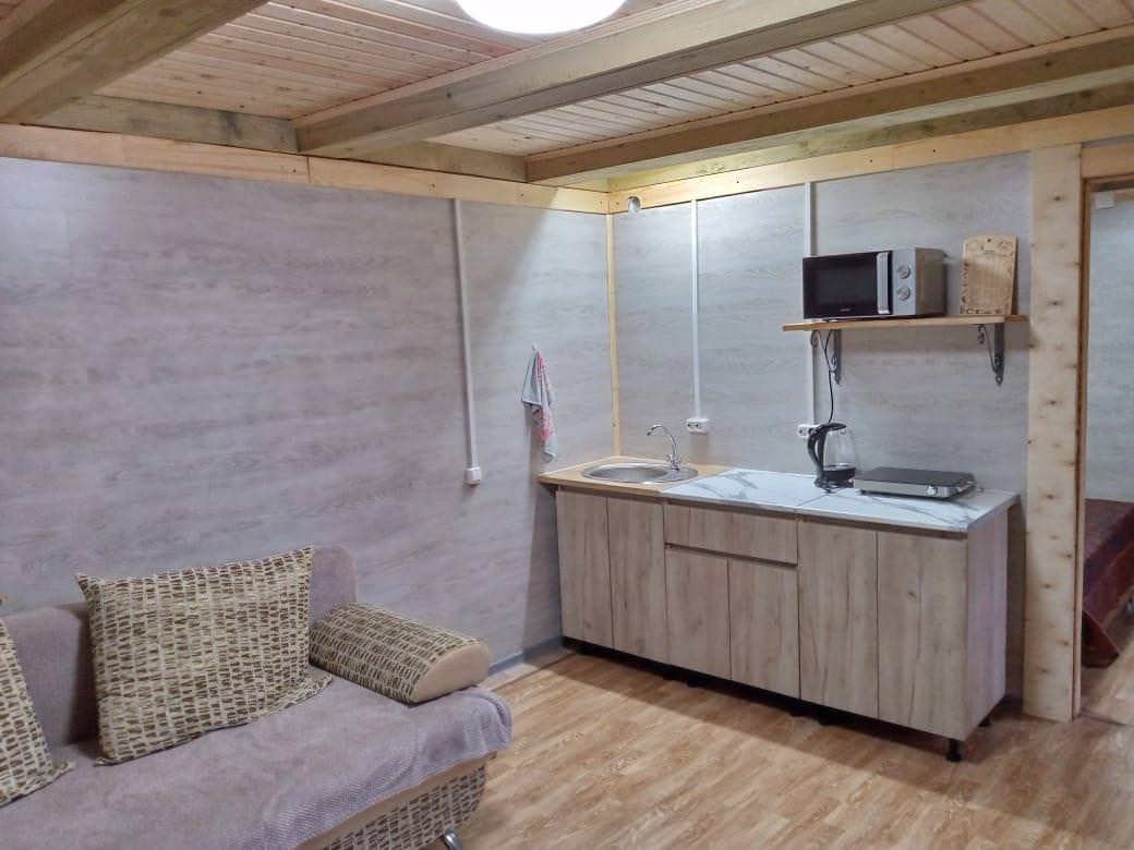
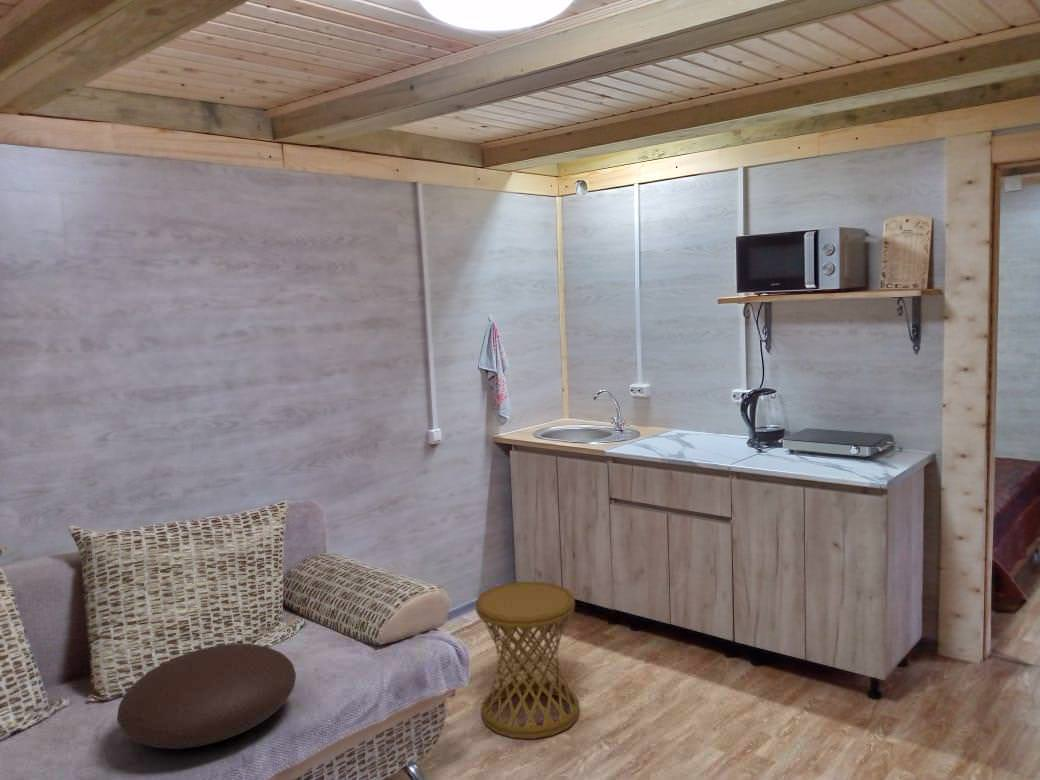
+ cushion [116,643,297,750]
+ side table [474,581,580,740]
